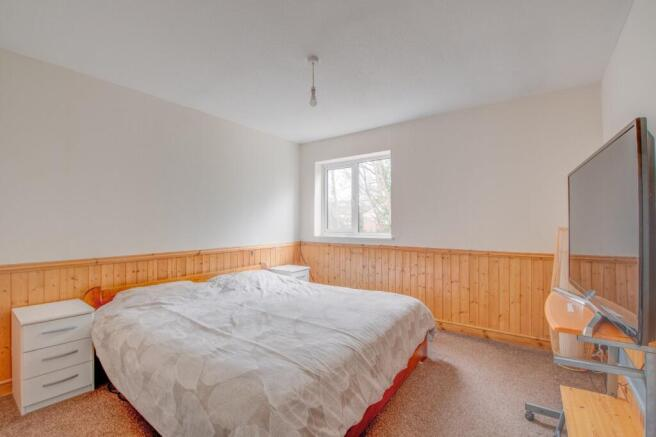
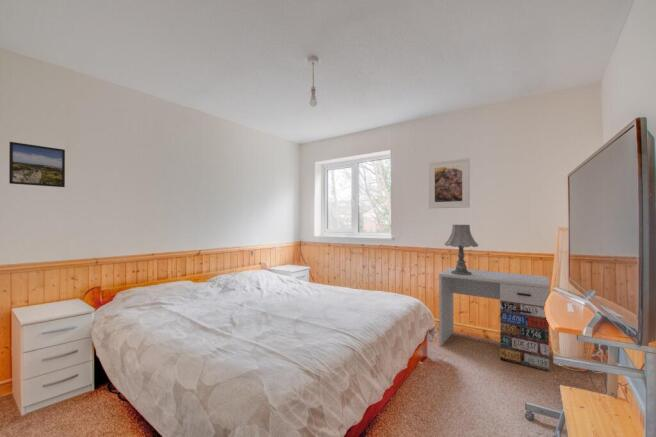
+ table lamp [444,224,479,276]
+ desk [438,267,550,372]
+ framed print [8,141,66,188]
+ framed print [427,157,471,209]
